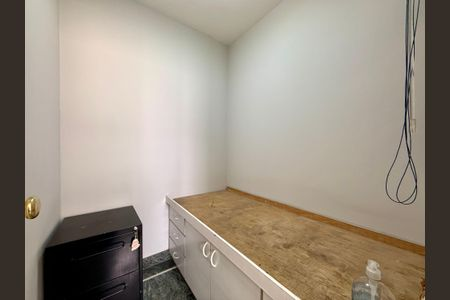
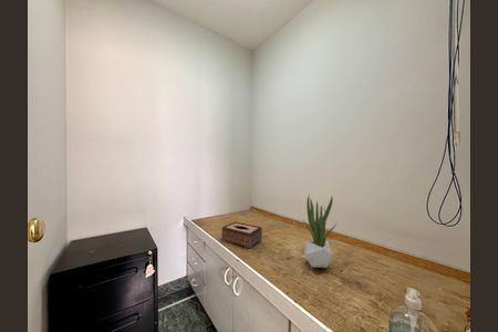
+ tissue box [220,221,263,249]
+ potted plant [301,194,338,269]
